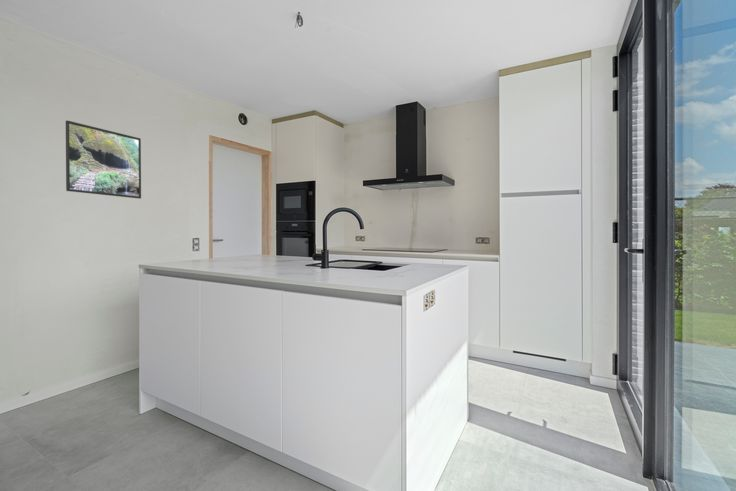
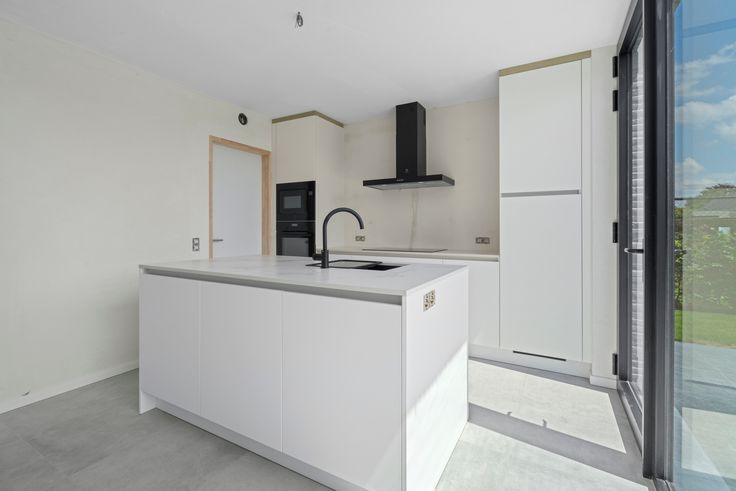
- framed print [65,119,142,200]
